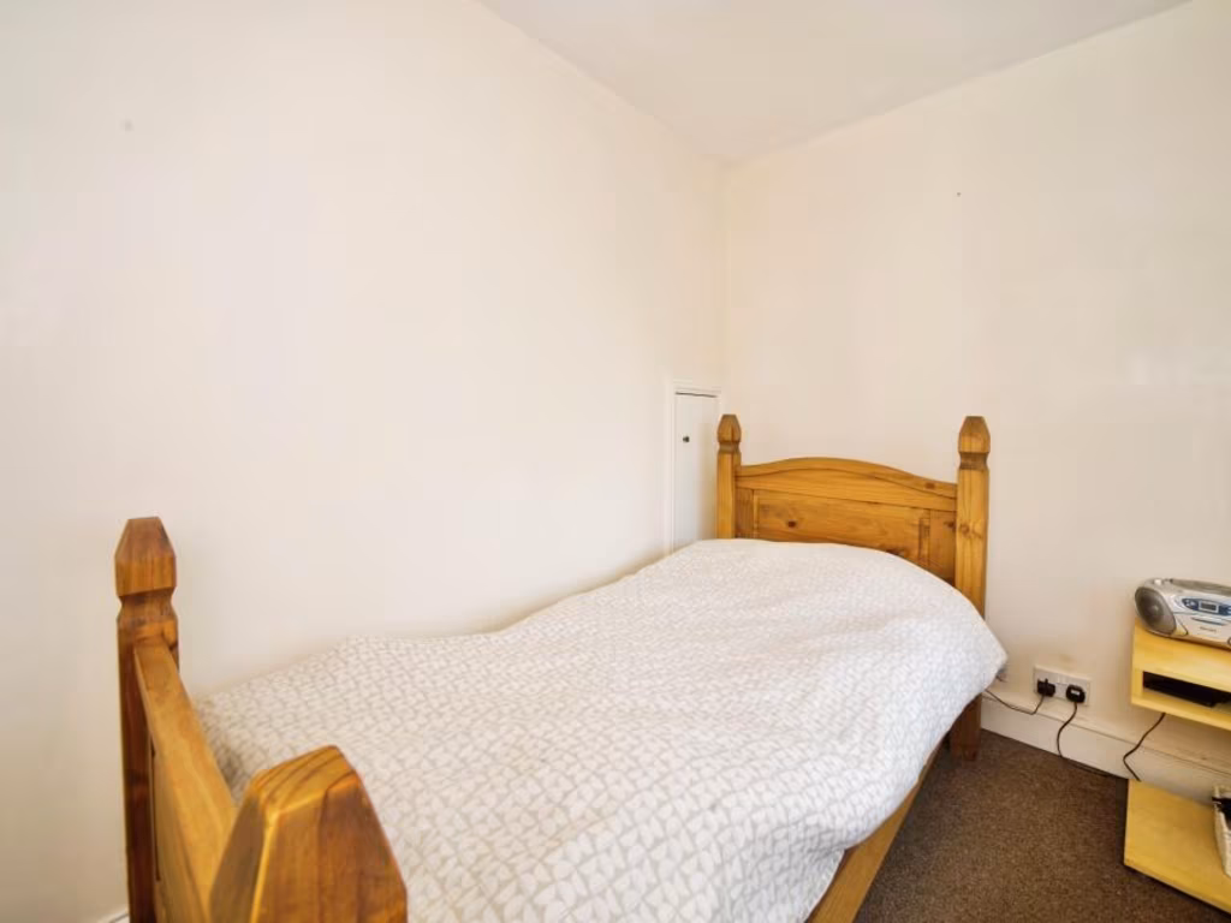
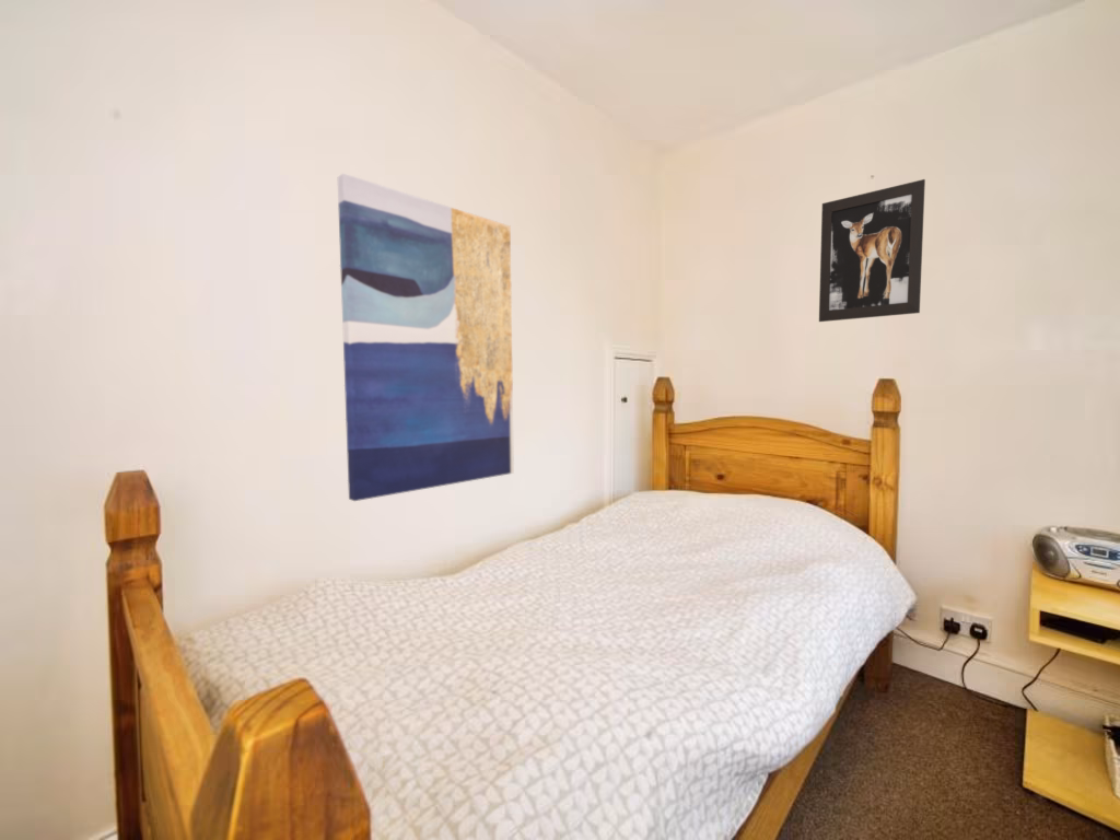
+ wall art [818,178,926,323]
+ wall art [337,172,515,502]
